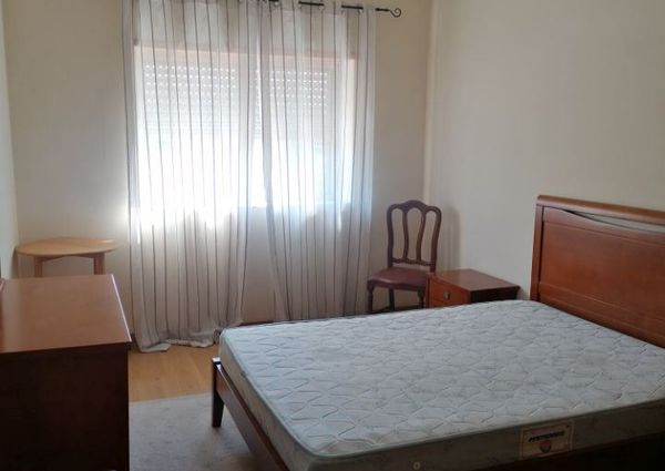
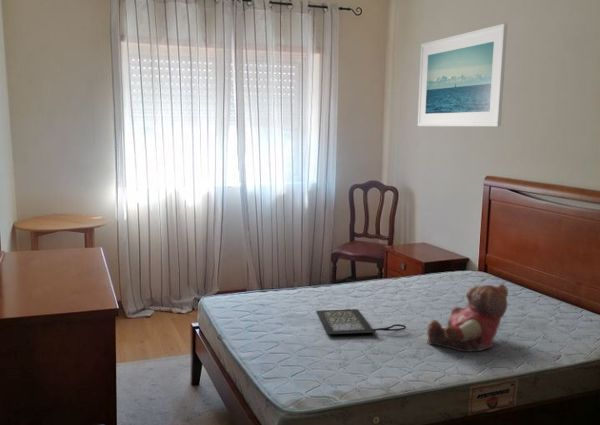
+ clutch bag [315,308,407,338]
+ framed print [417,22,508,127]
+ teddy bear [425,283,509,353]
